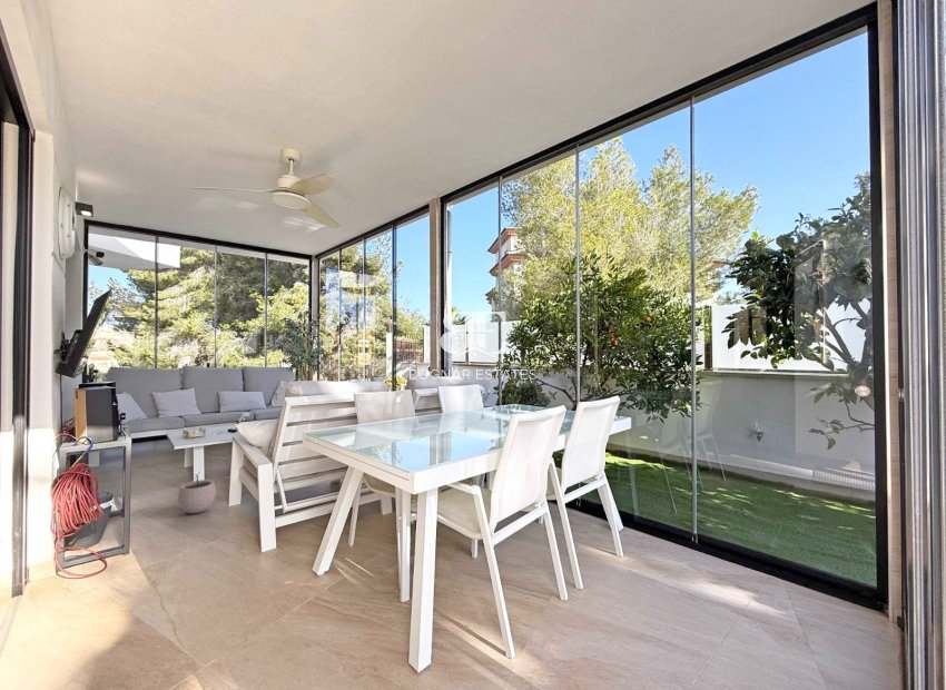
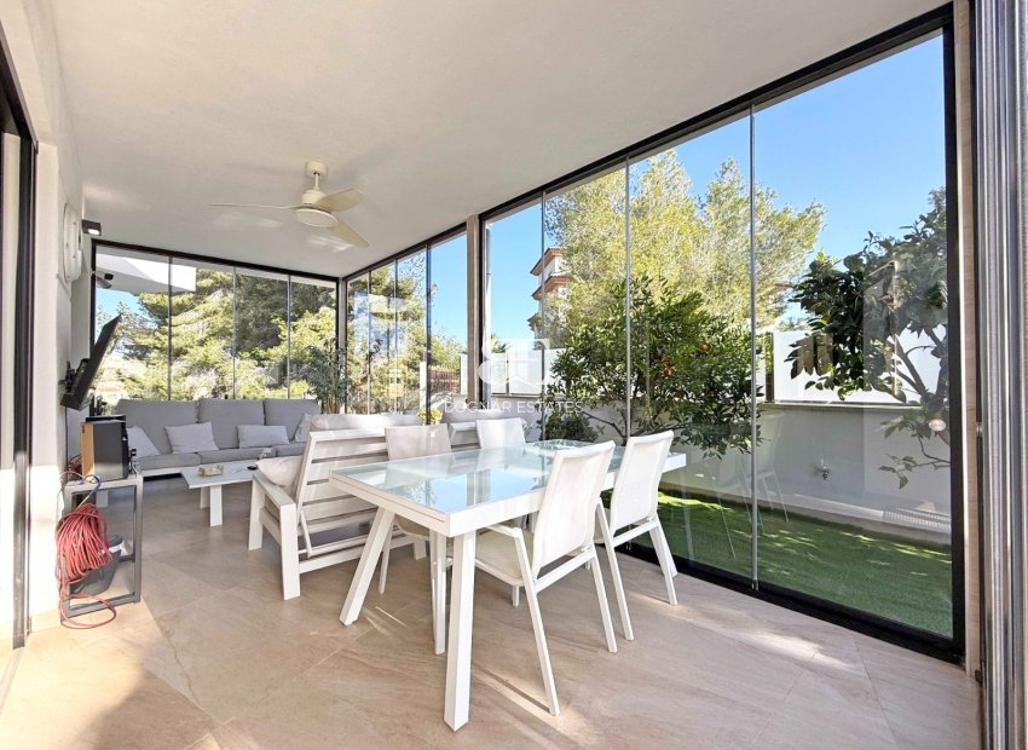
- plant pot [177,471,217,514]
